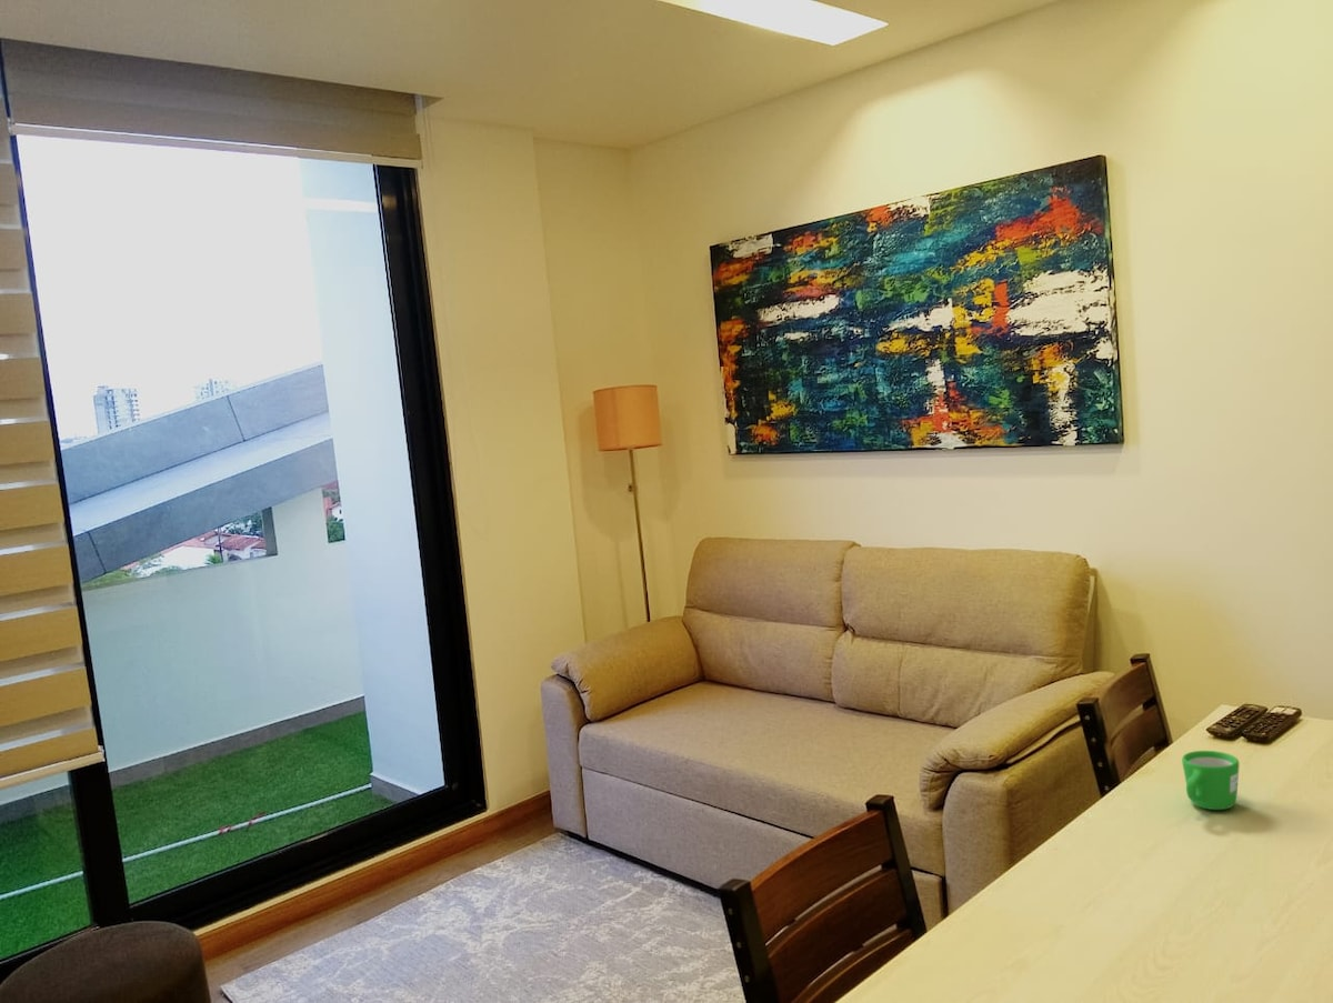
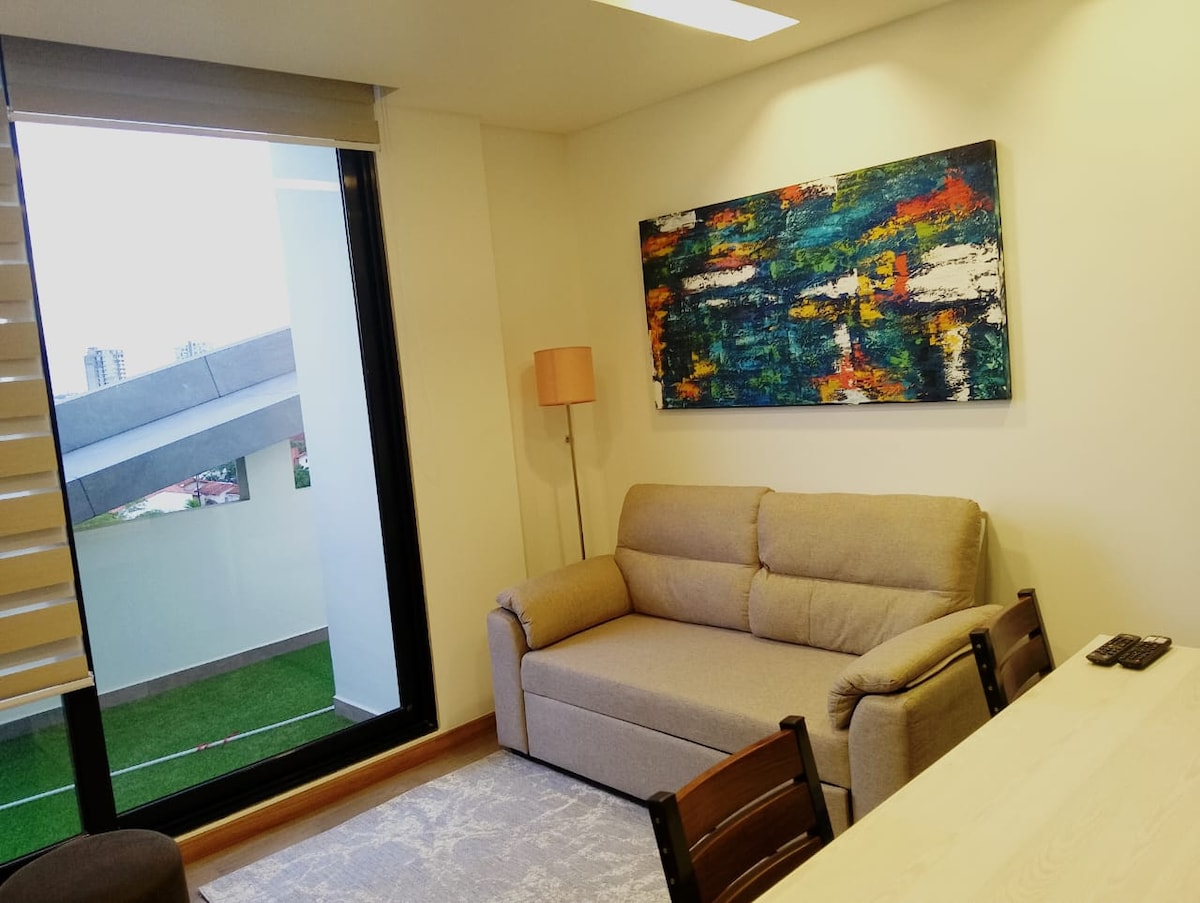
- mug [1181,750,1241,811]
